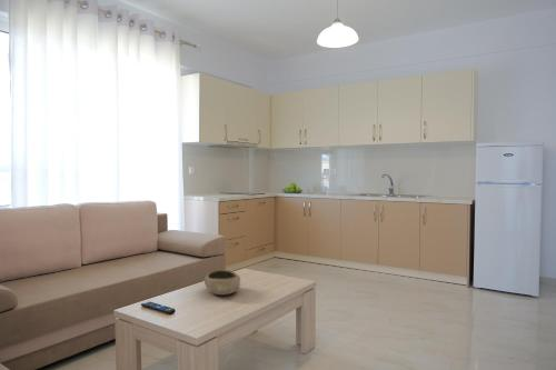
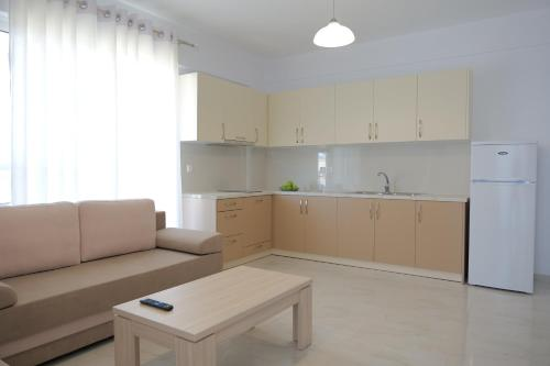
- bowl [203,269,241,296]
